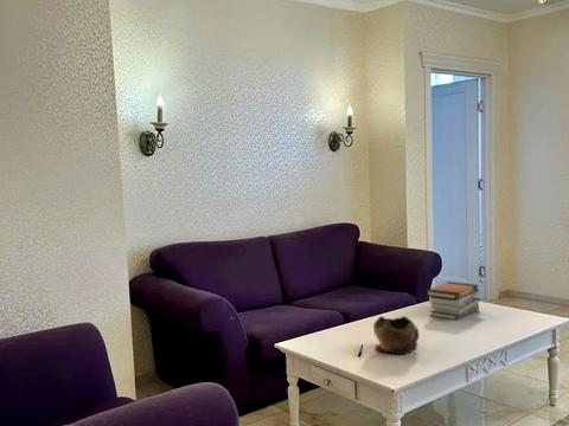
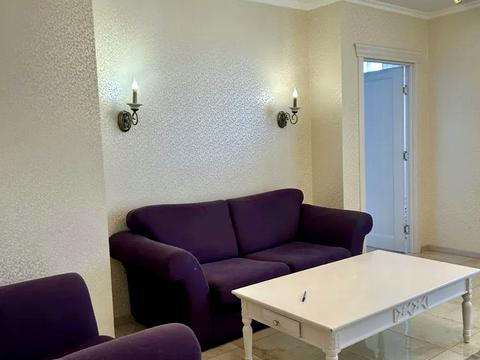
- decorative bowl [372,315,421,355]
- book stack [426,280,480,321]
